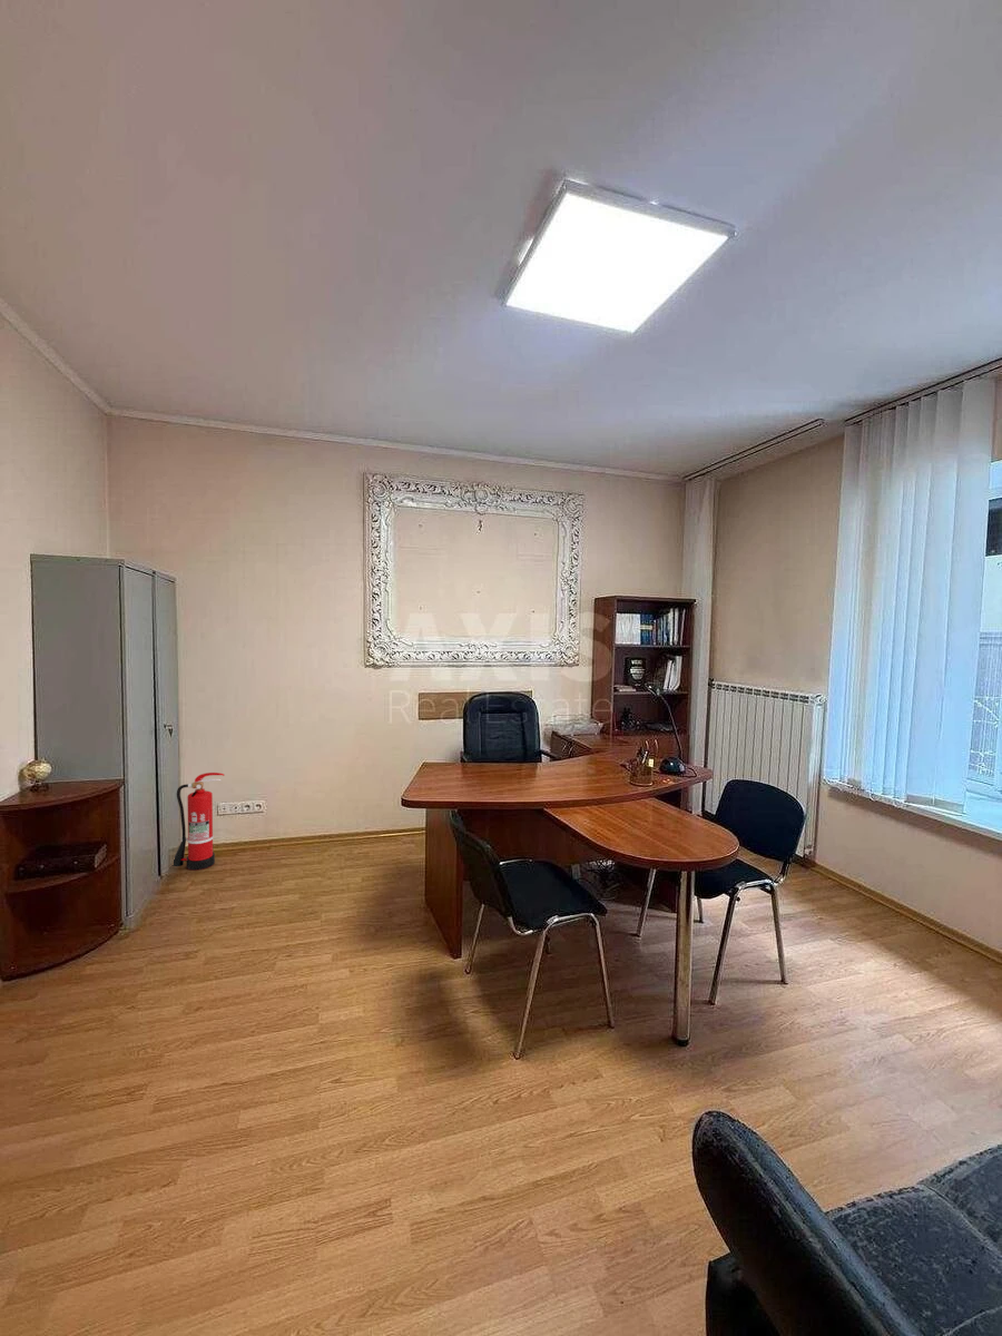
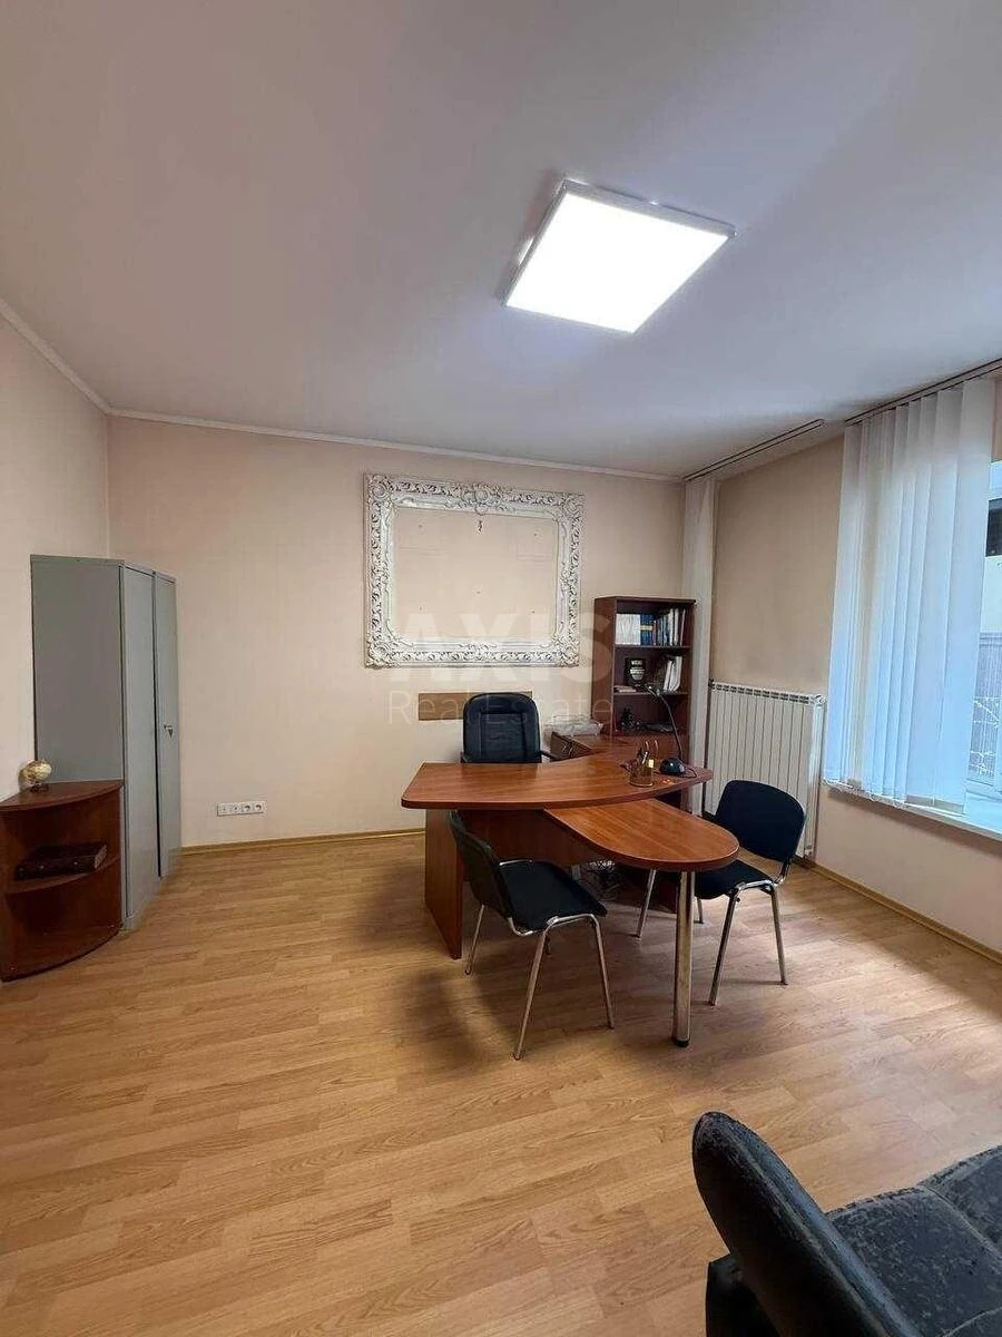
- fire extinguisher [171,772,225,872]
